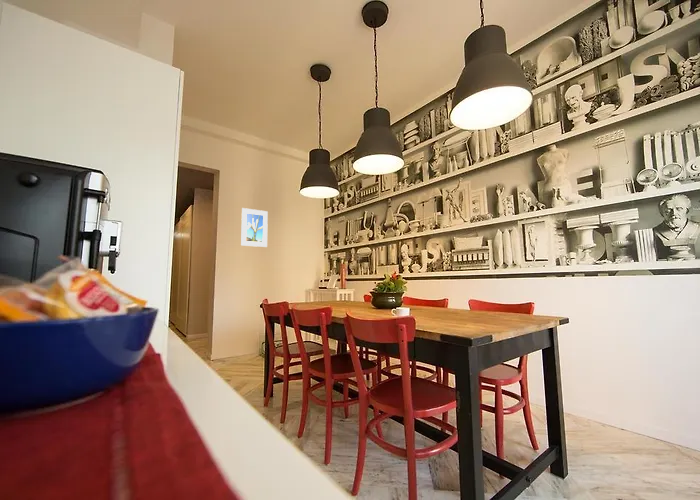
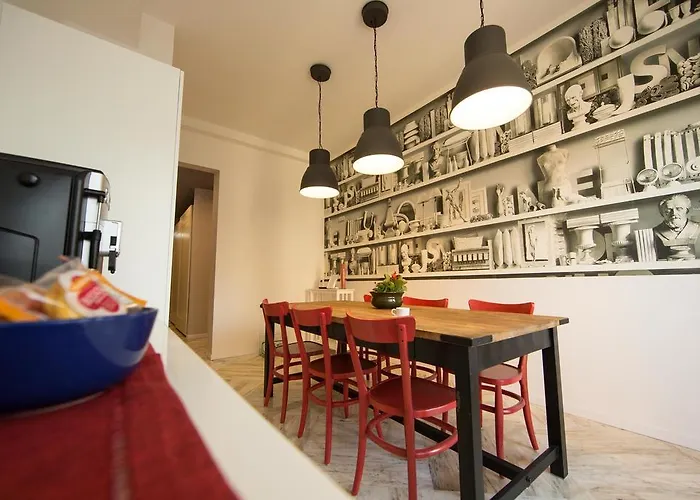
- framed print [240,207,269,248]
